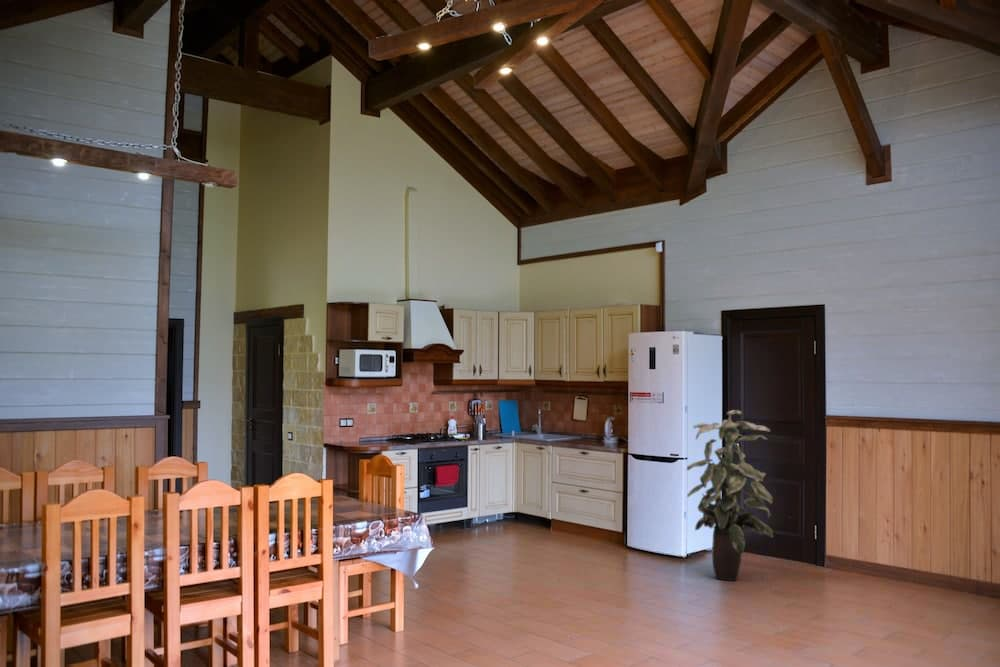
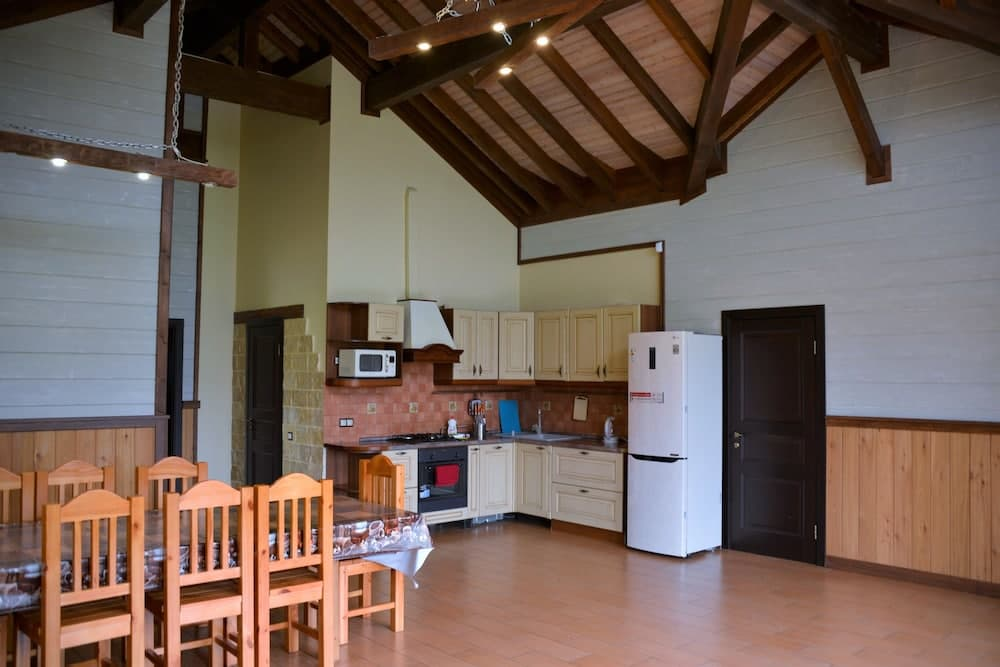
- indoor plant [686,409,774,582]
